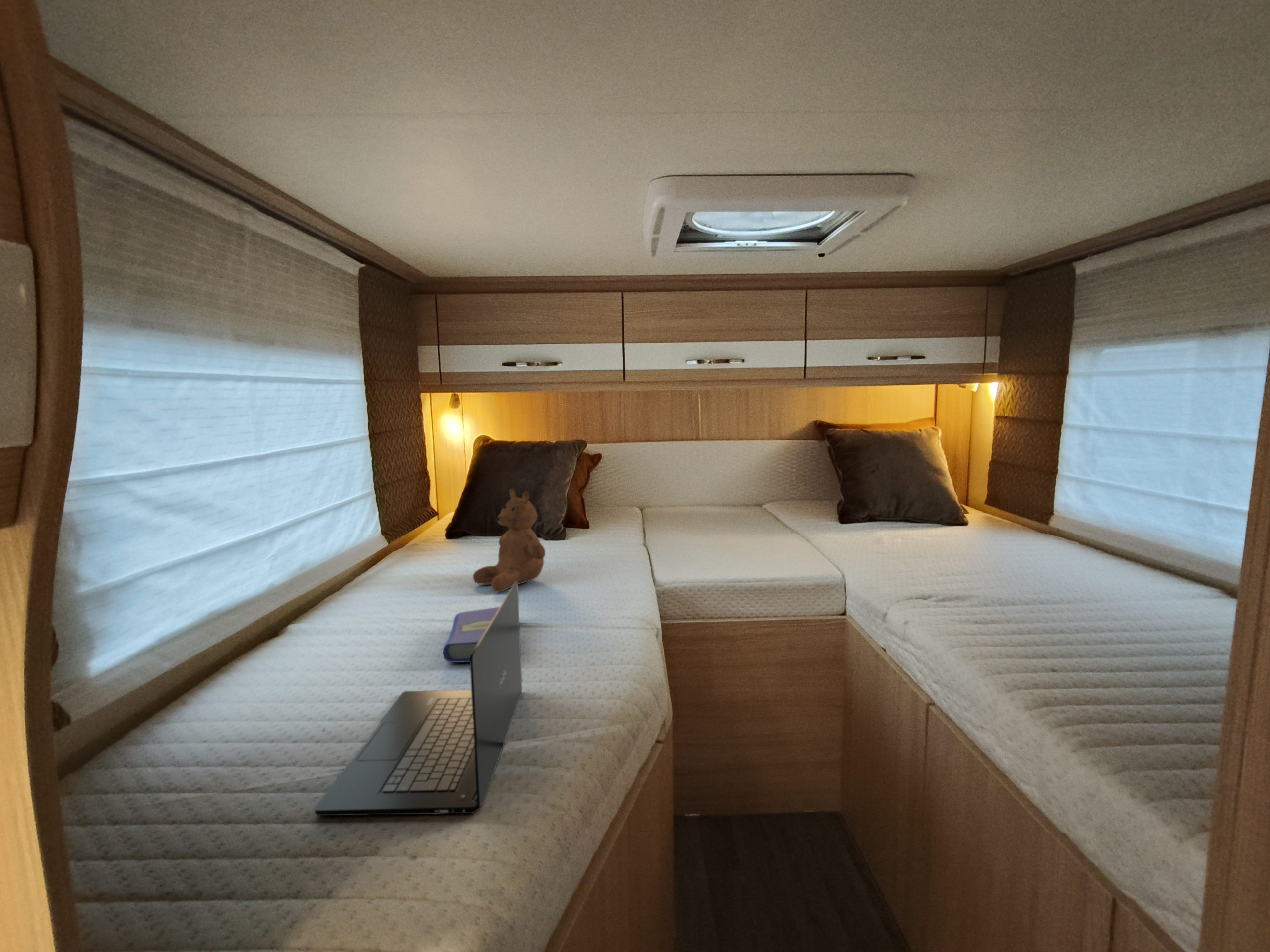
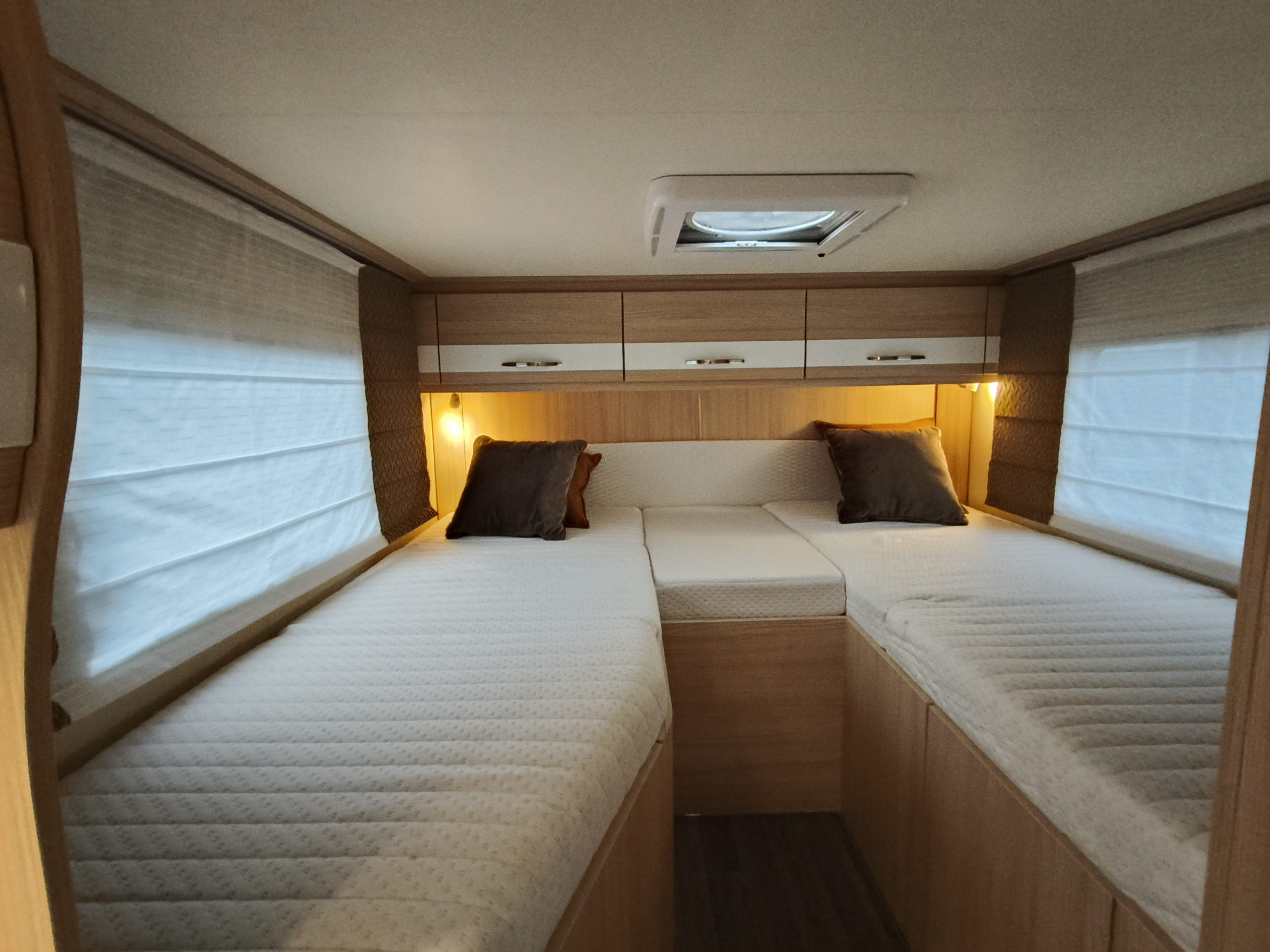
- hardcover book [443,606,500,663]
- laptop [314,581,523,816]
- teddy bear [472,488,546,592]
